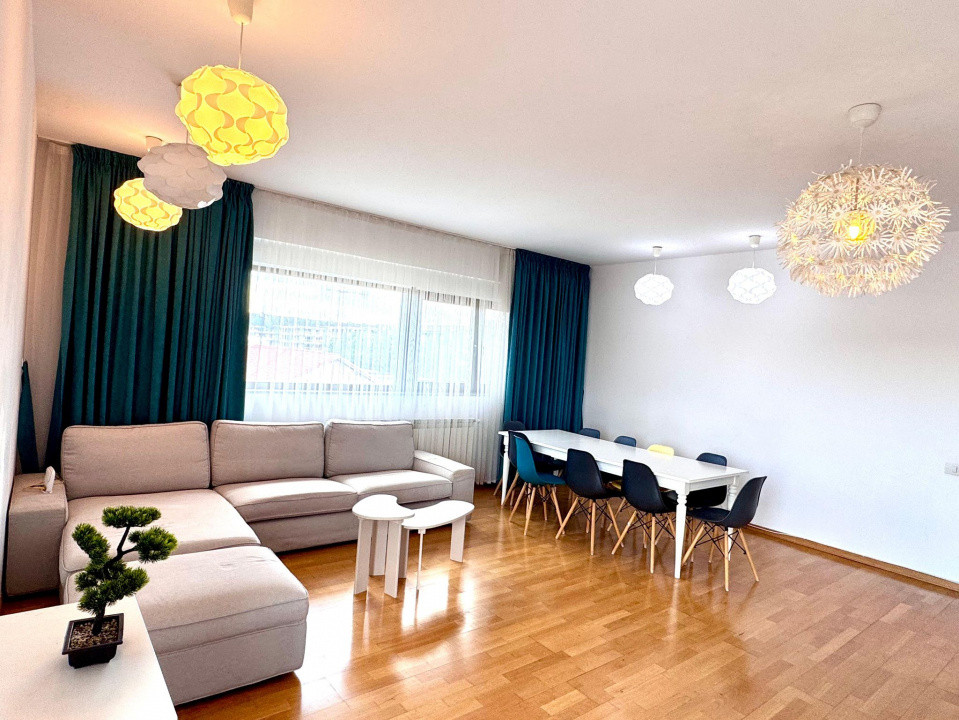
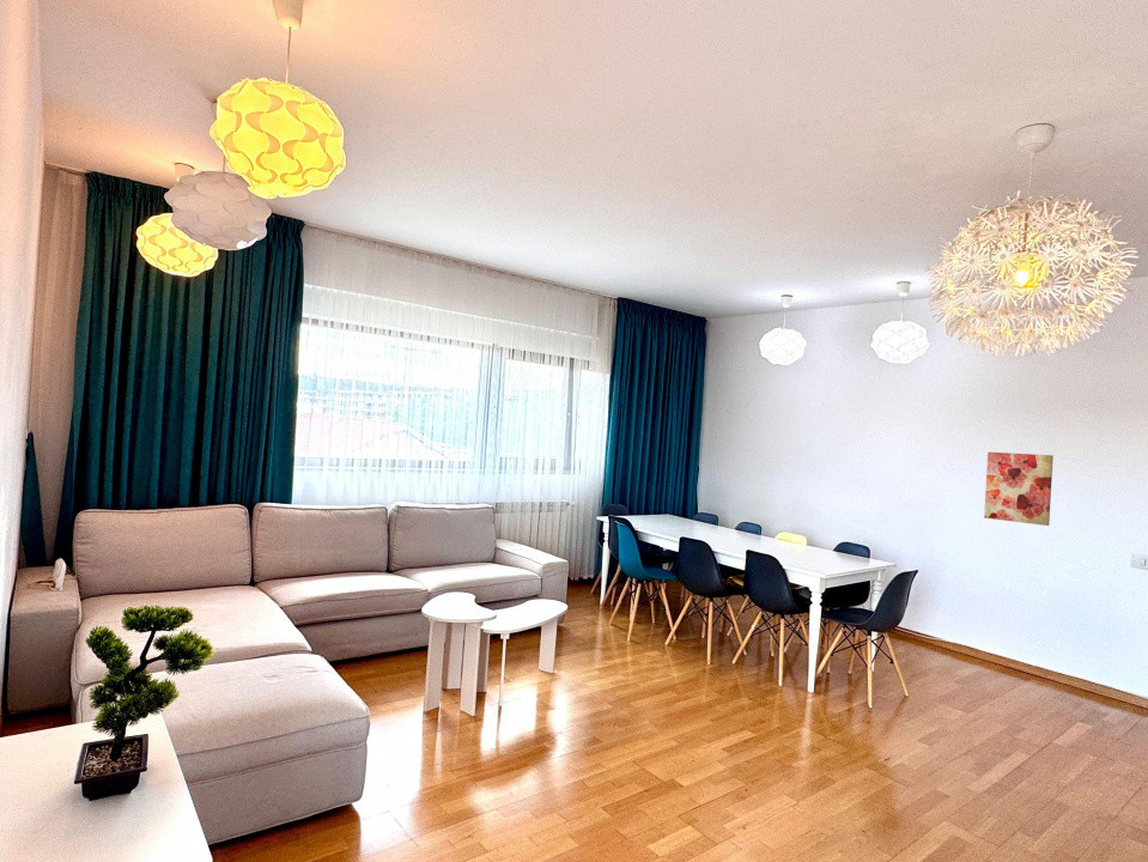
+ wall art [983,451,1055,527]
